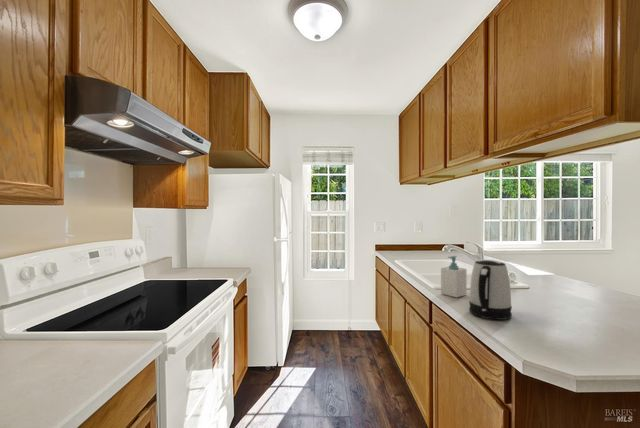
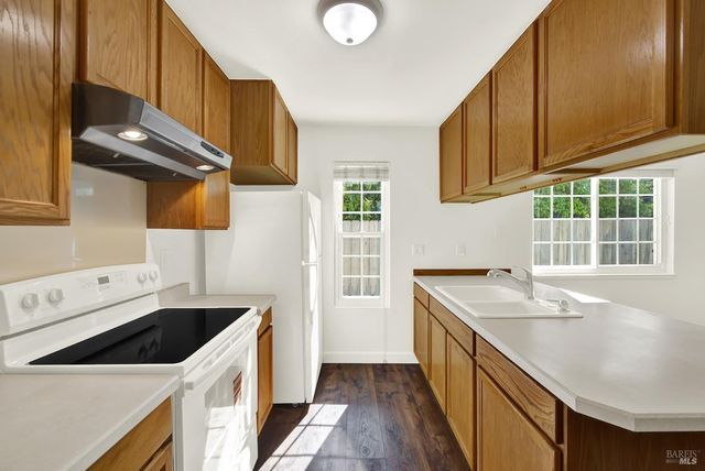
- kettle [468,259,513,321]
- soap bottle [440,255,468,298]
